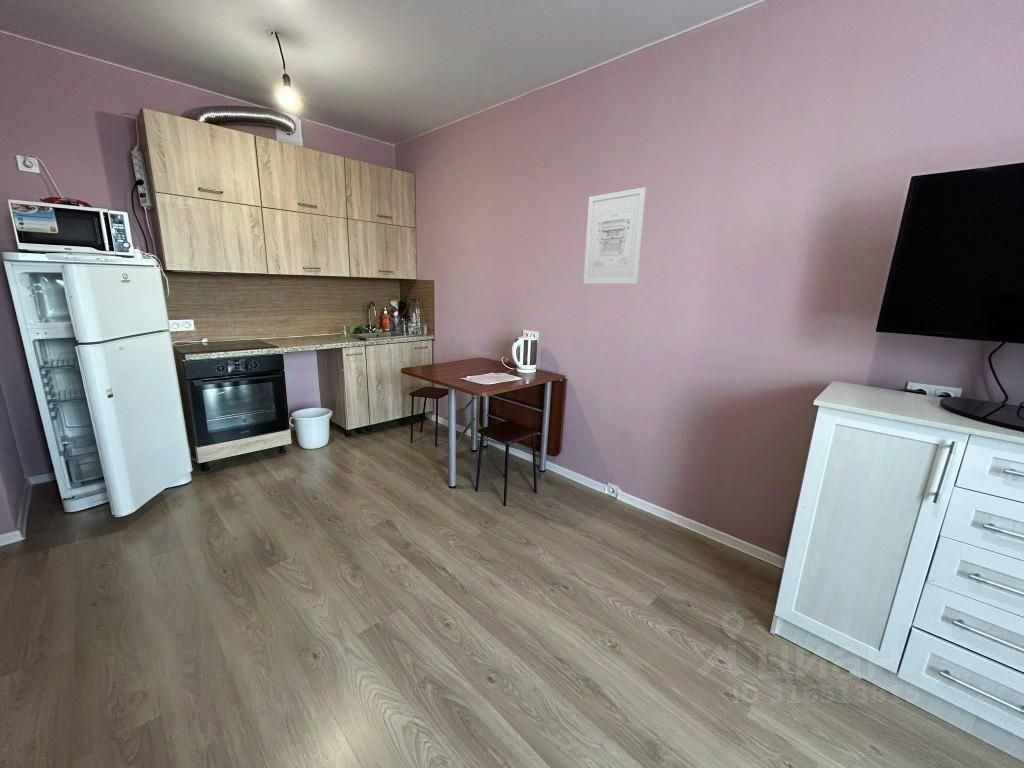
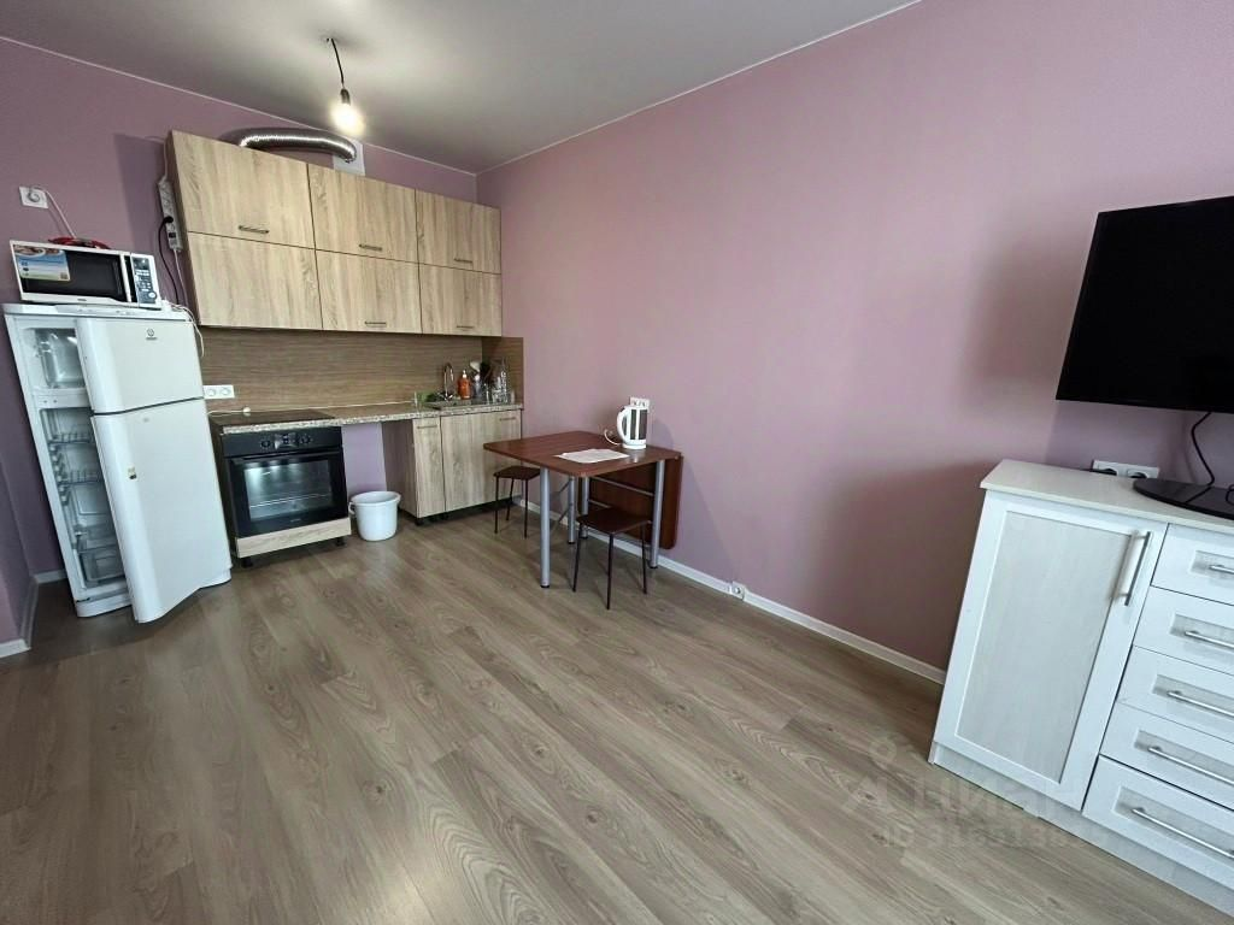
- wall art [583,186,647,285]
